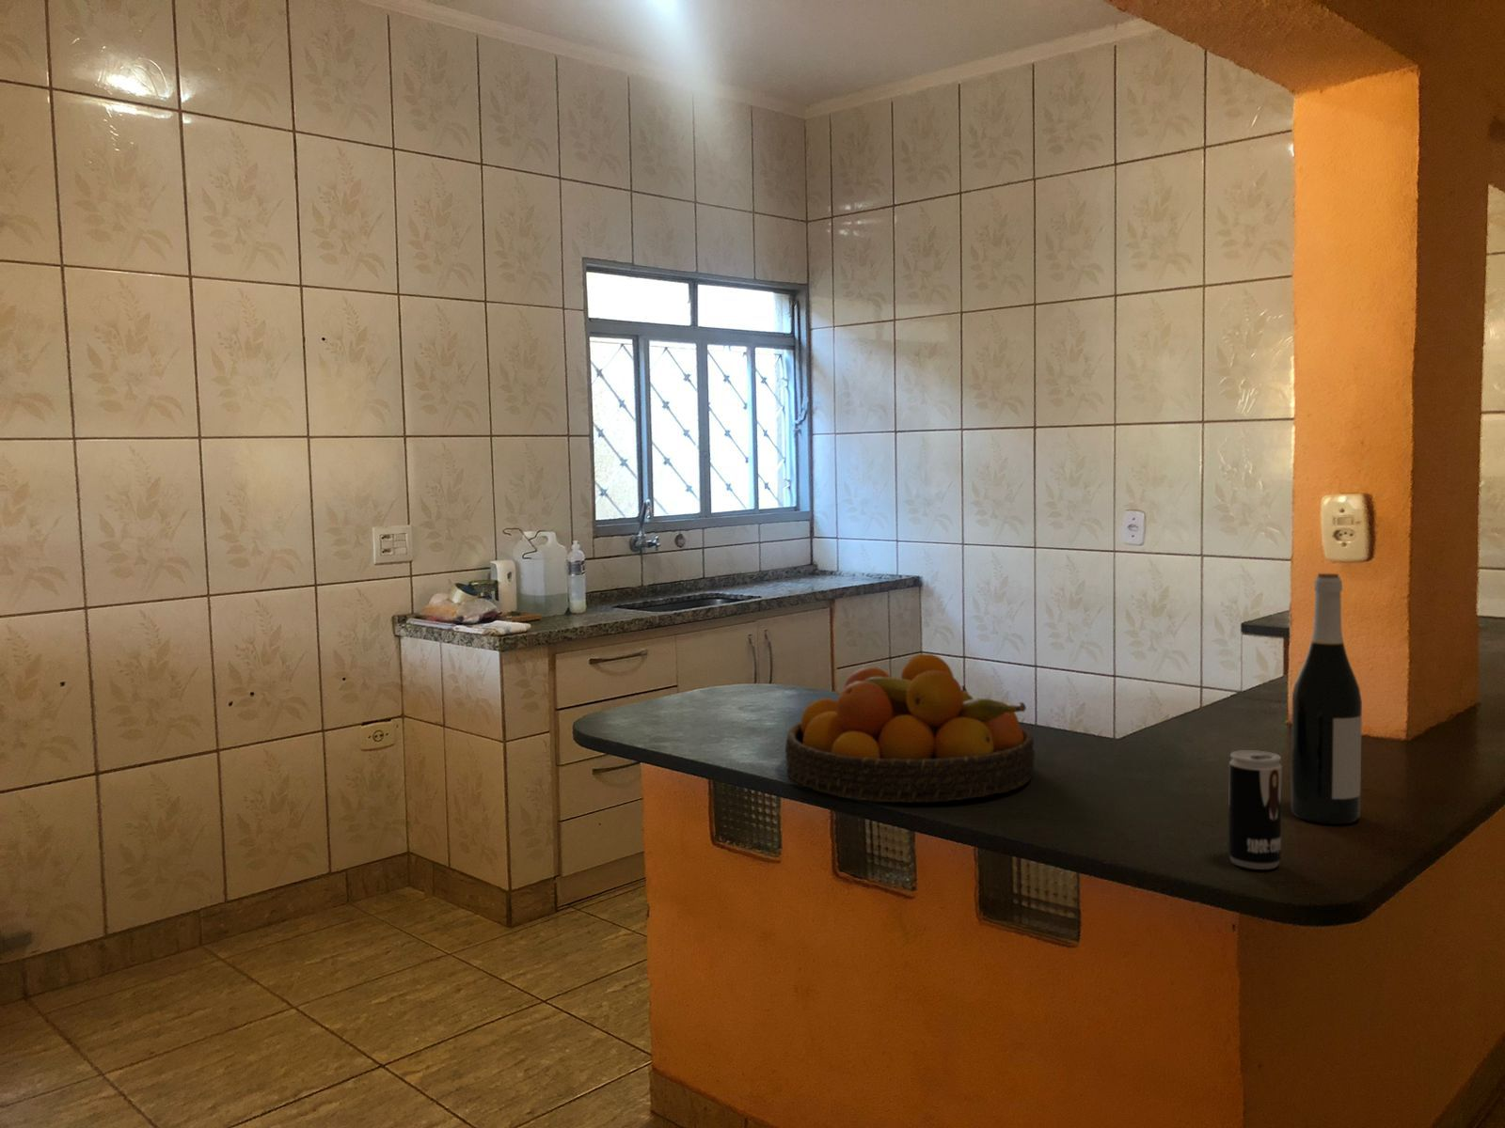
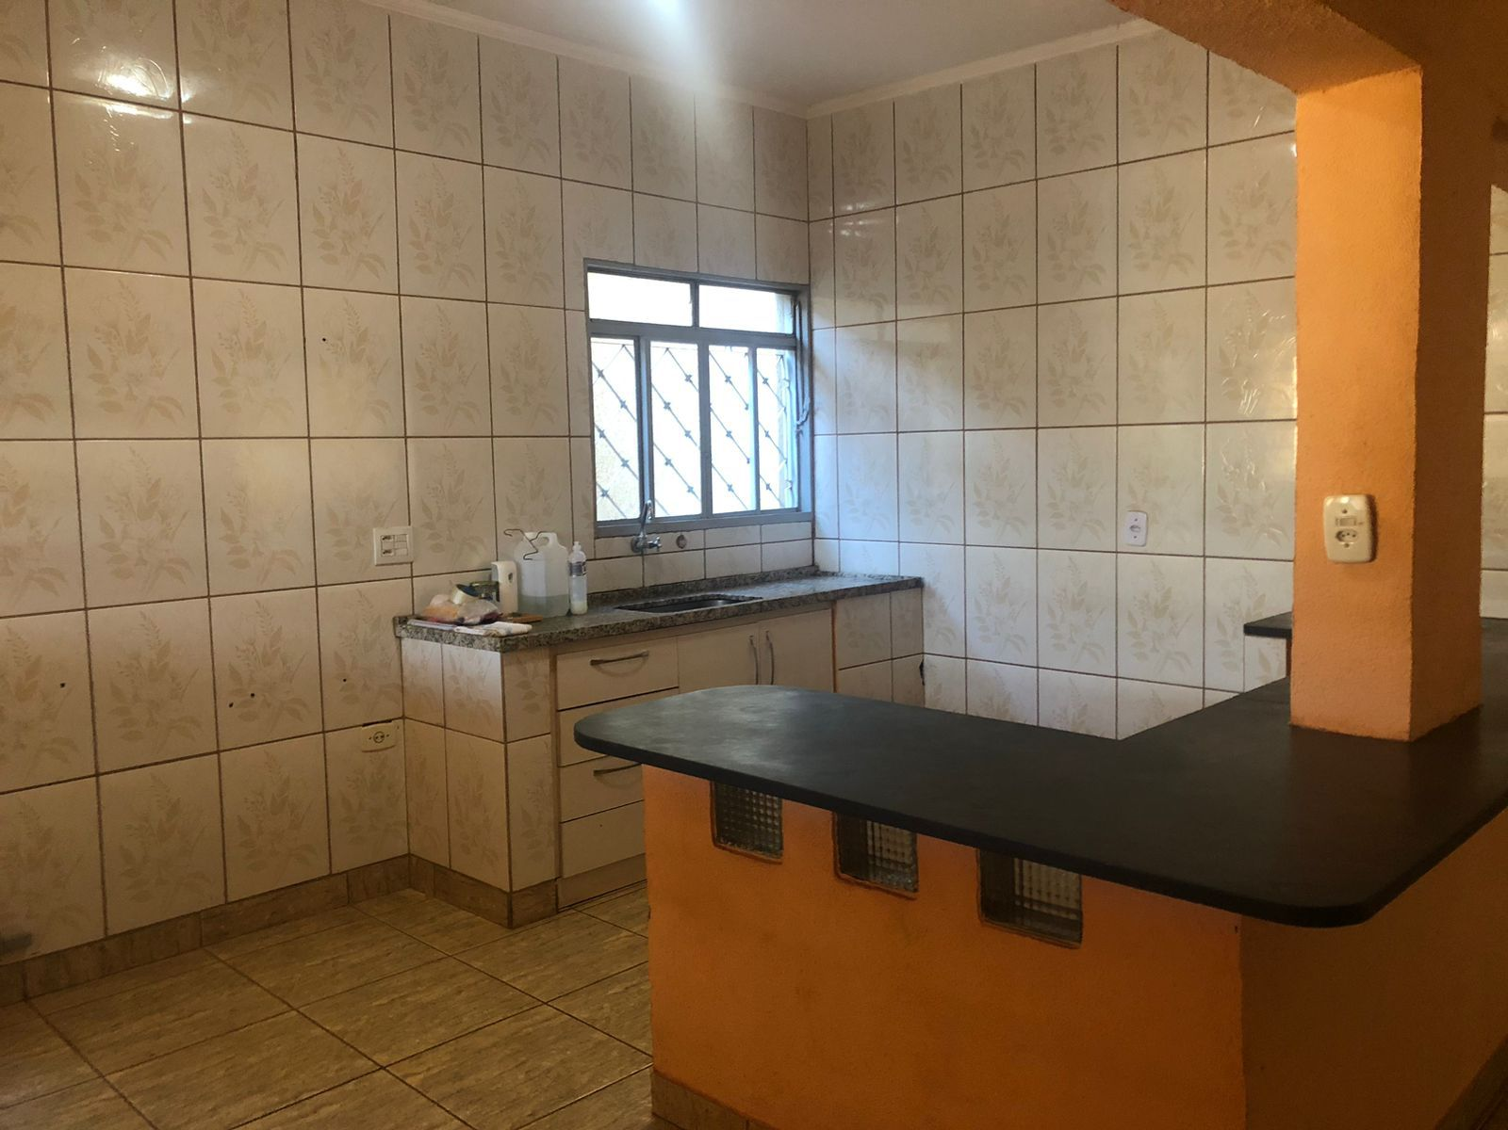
- wine bottle [1289,572,1363,826]
- beverage can [1228,749,1283,871]
- fruit bowl [784,653,1036,803]
